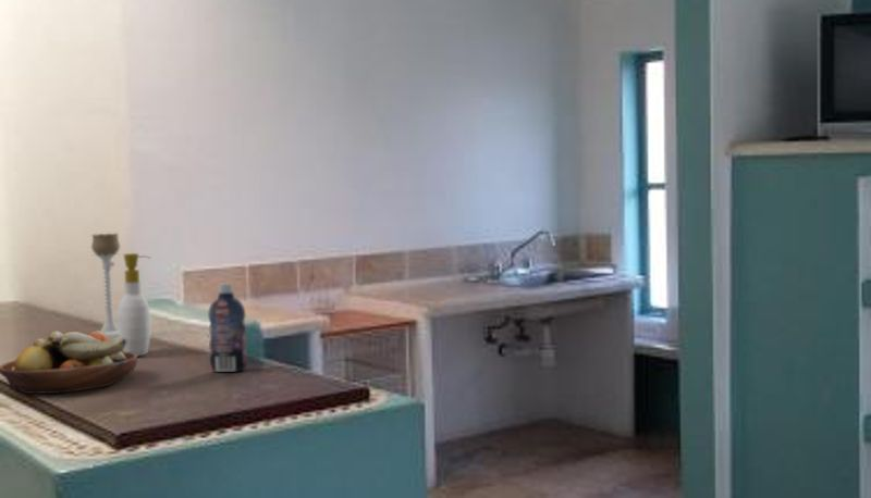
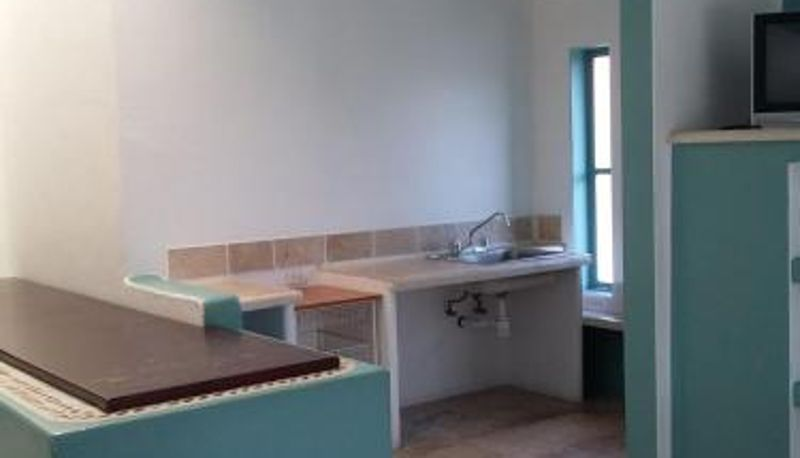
- soap bottle [116,252,152,358]
- bottle [207,282,248,373]
- candle holder [90,233,121,340]
- fruit bowl [0,331,138,395]
